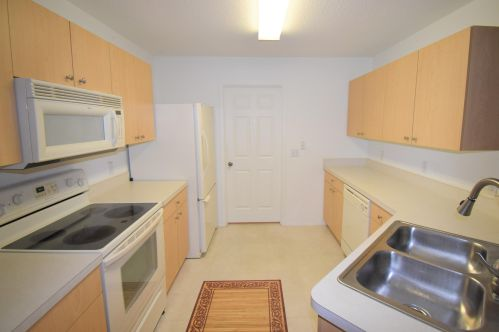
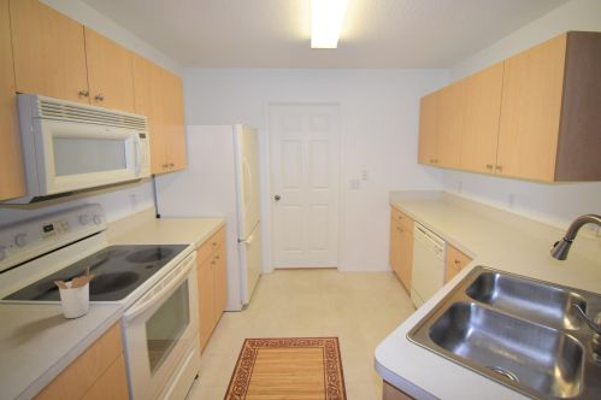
+ utensil holder [53,265,95,319]
